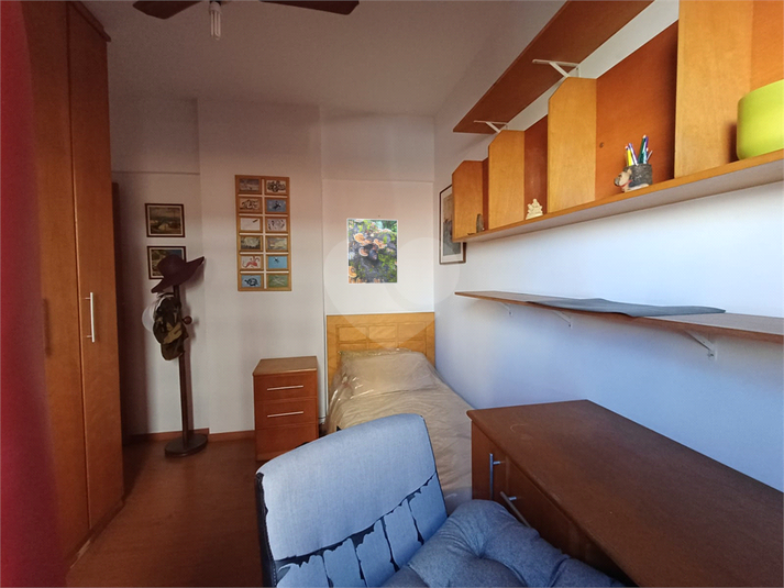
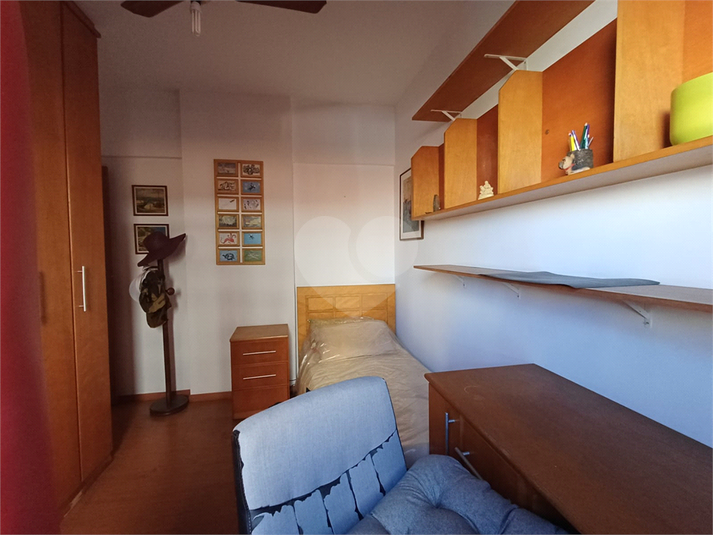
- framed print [346,218,399,285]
